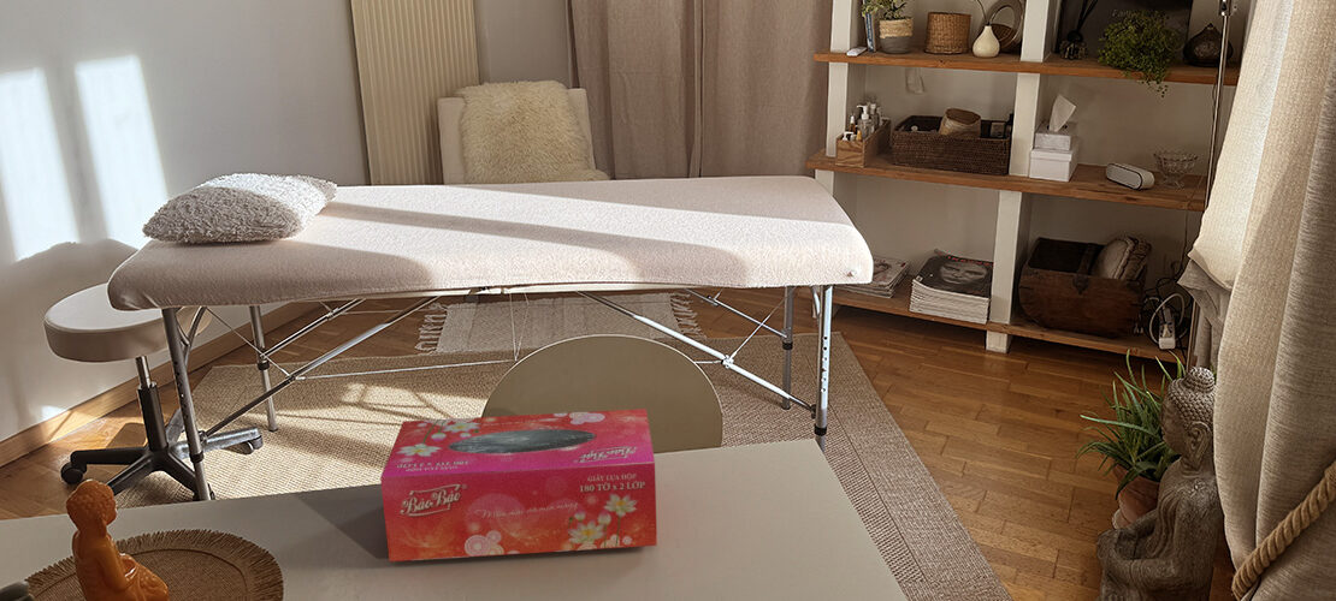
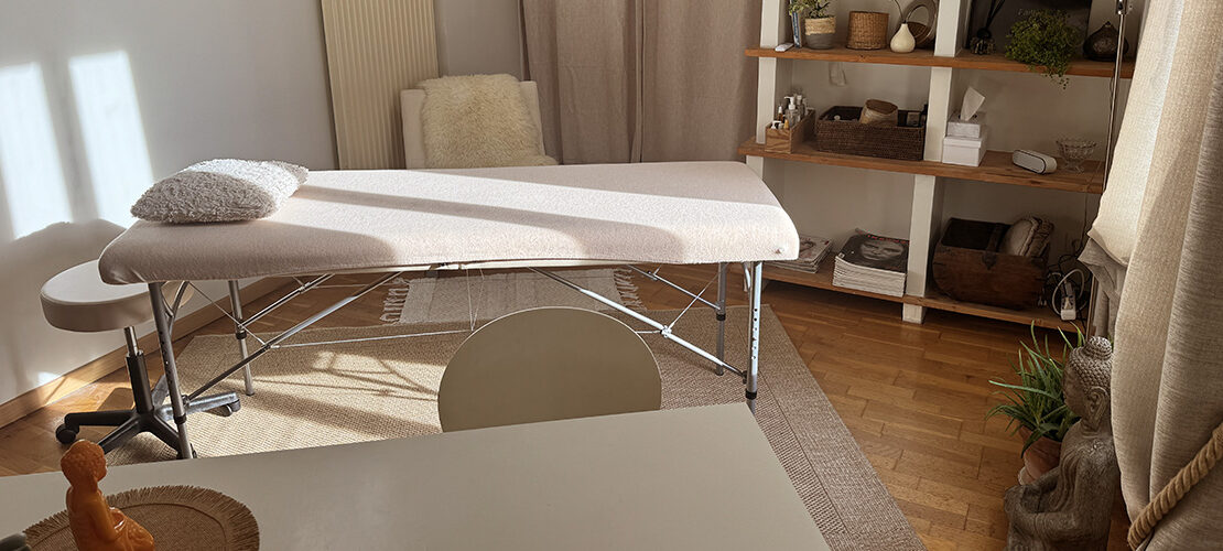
- tissue box [379,407,658,563]
